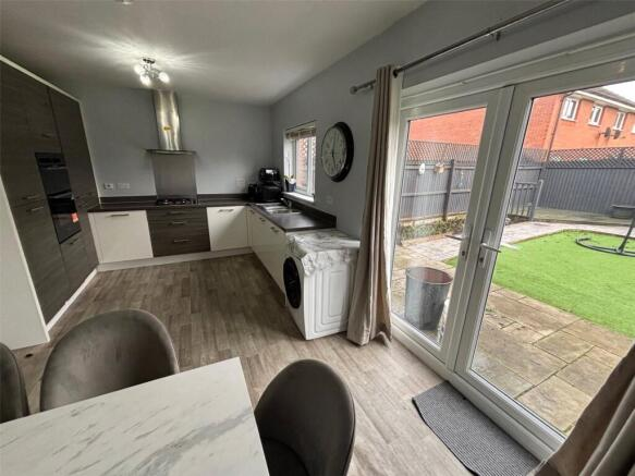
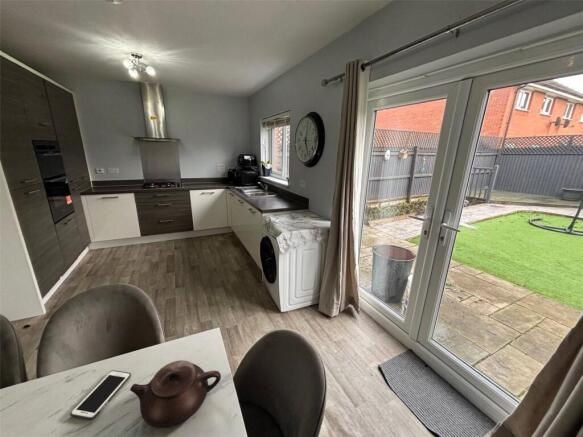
+ cell phone [69,369,132,421]
+ teapot [129,359,222,430]
